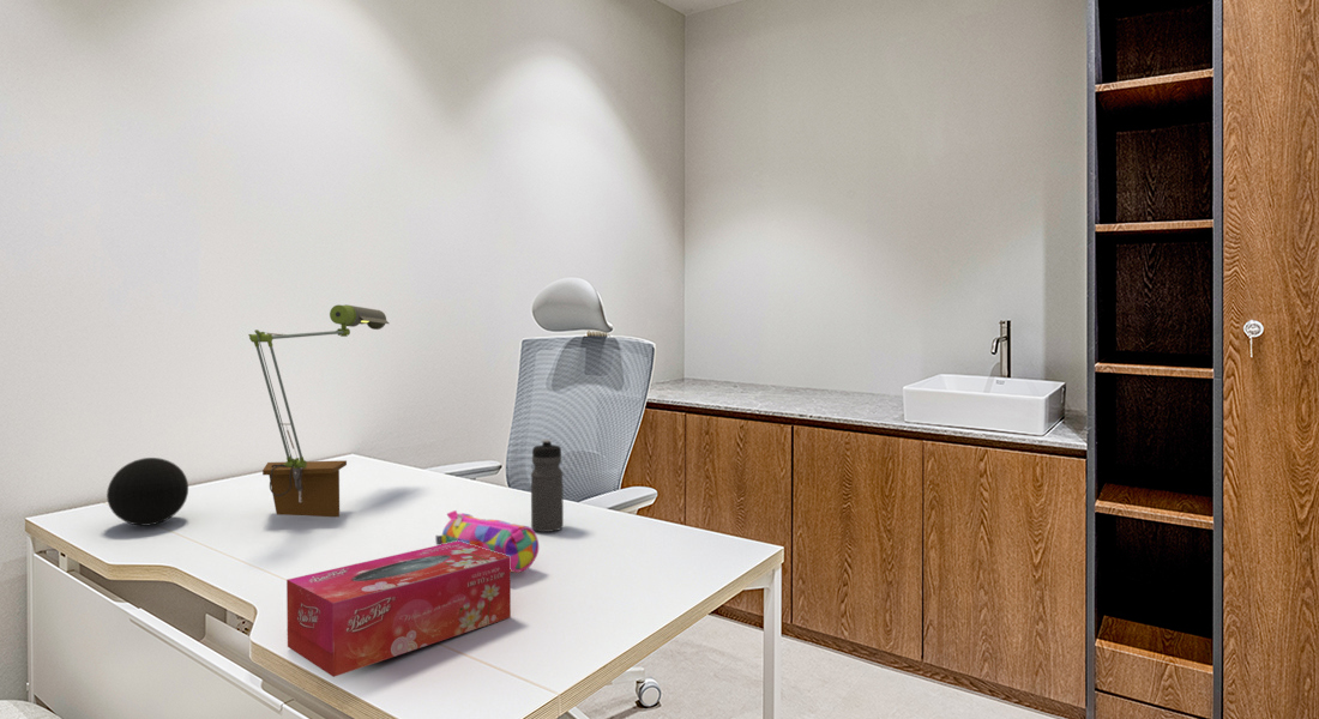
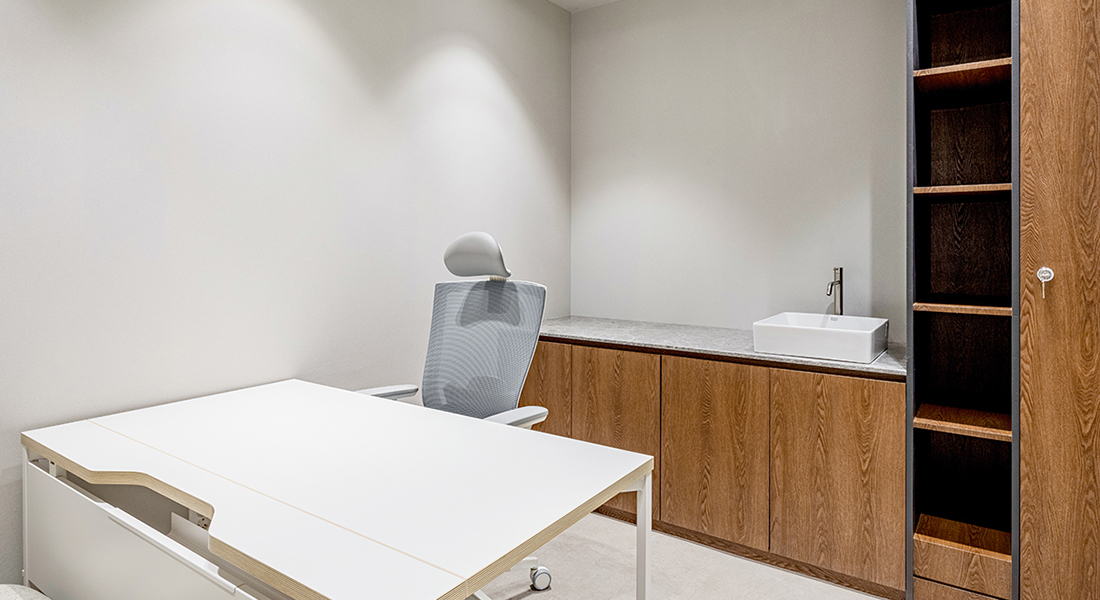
- desk lamp [247,304,390,518]
- tissue box [285,540,512,678]
- decorative ball [106,457,189,527]
- pencil case [435,509,540,574]
- water bottle [530,439,565,533]
